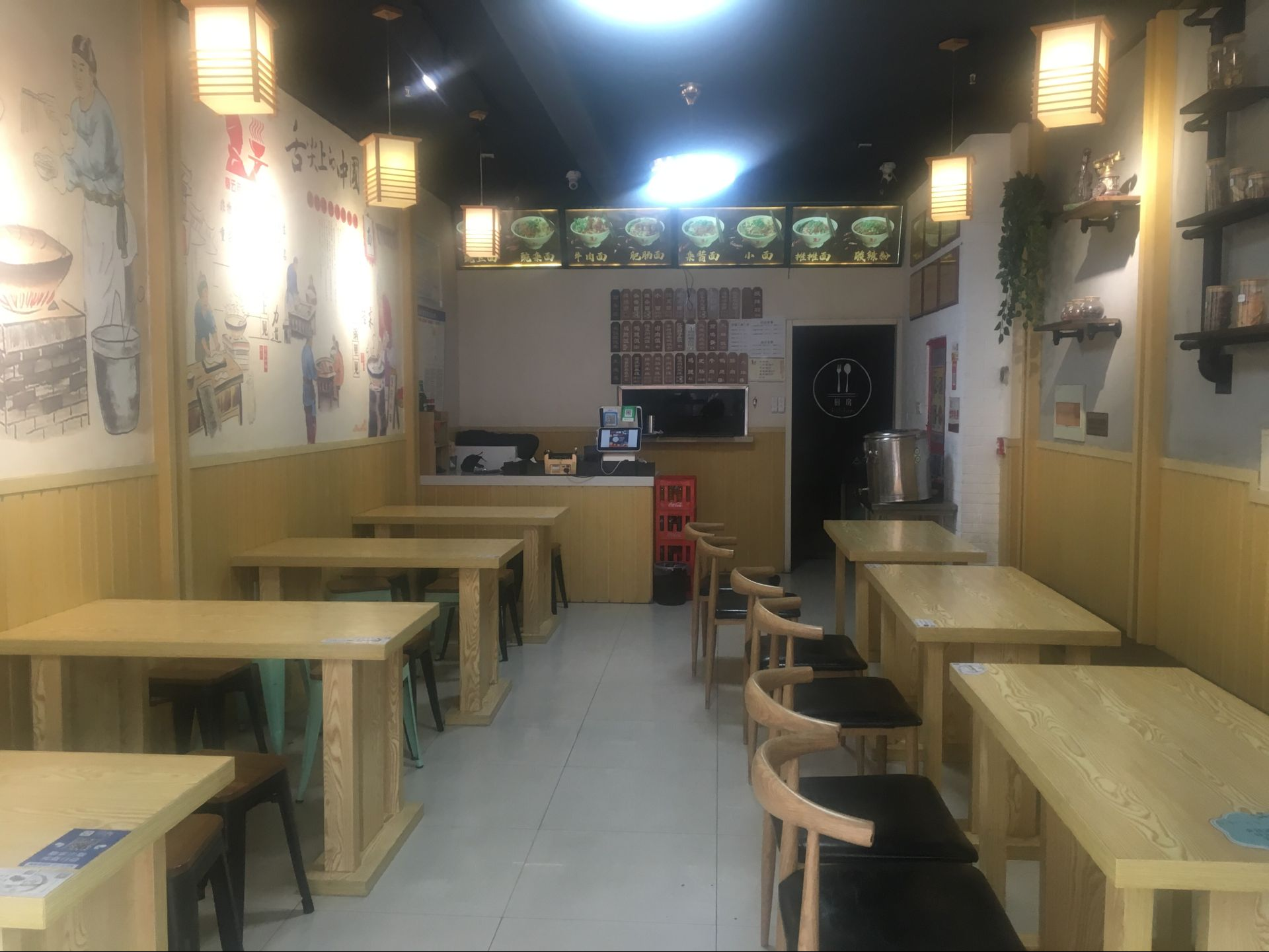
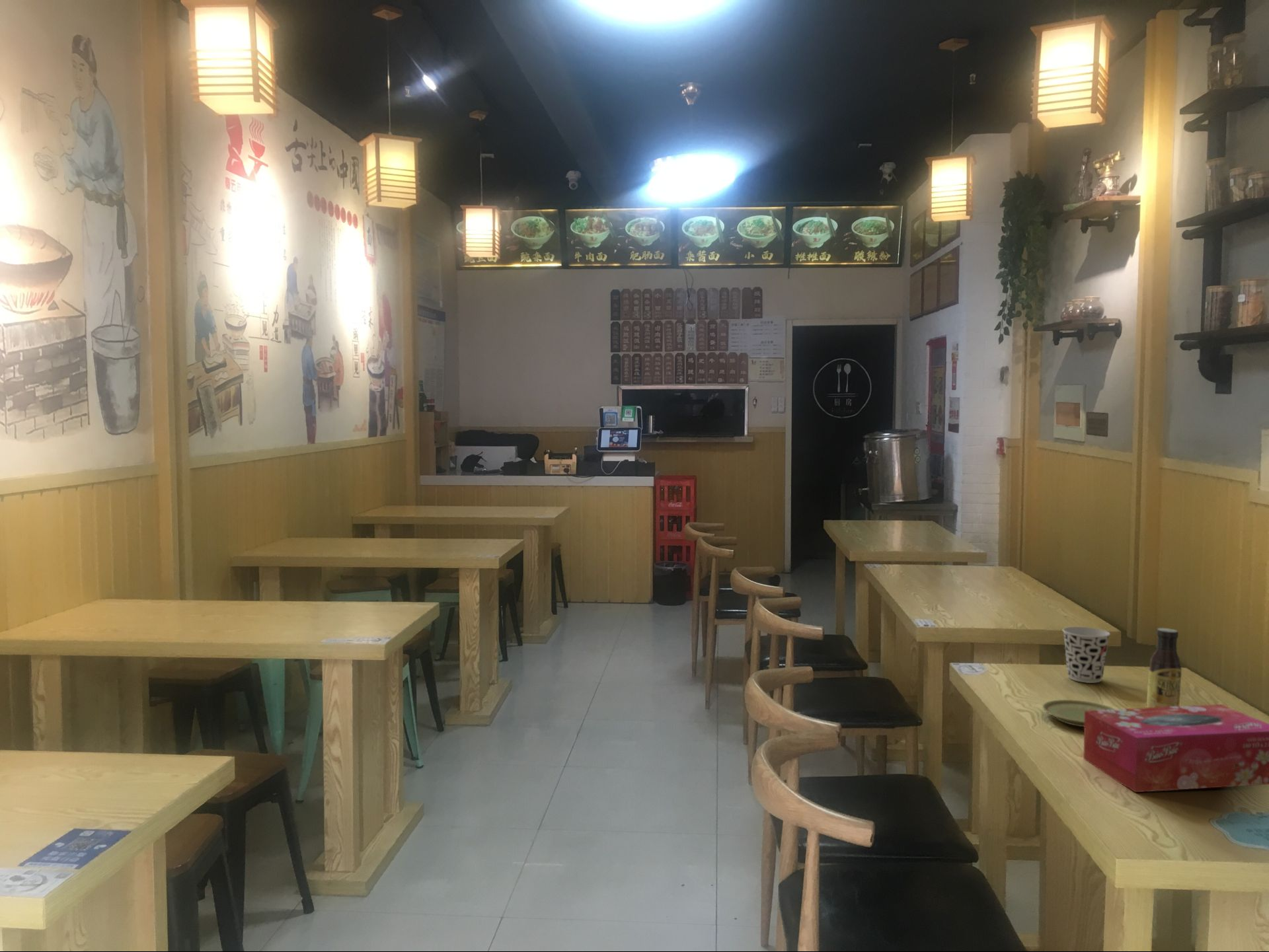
+ tissue box [1083,704,1269,793]
+ sauce bottle [1146,628,1182,708]
+ plate [1042,699,1116,727]
+ cup [1062,626,1111,684]
